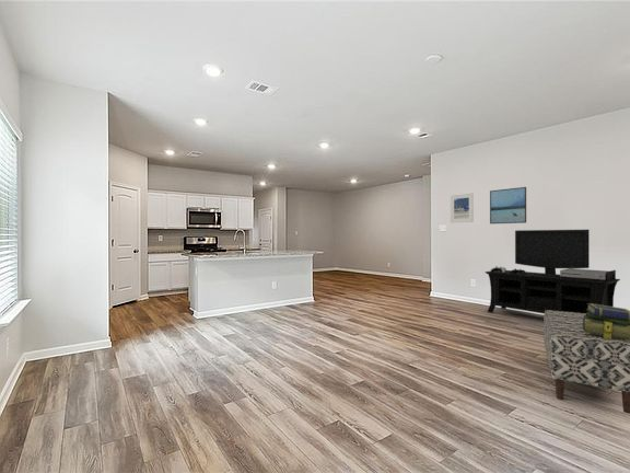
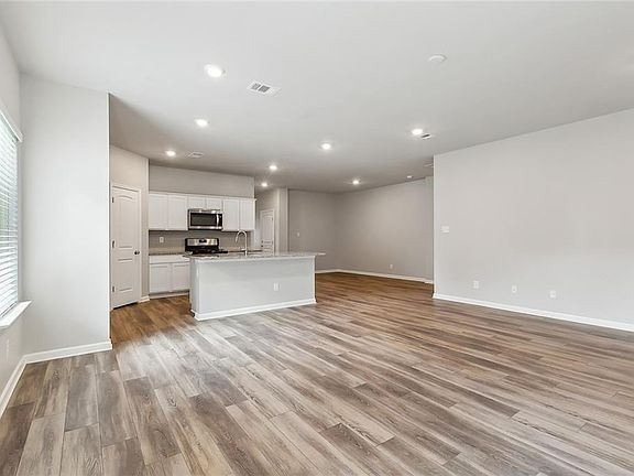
- bench [542,310,630,415]
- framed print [450,193,475,223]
- stack of books [583,303,630,342]
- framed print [489,186,527,224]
- media console [483,229,621,314]
